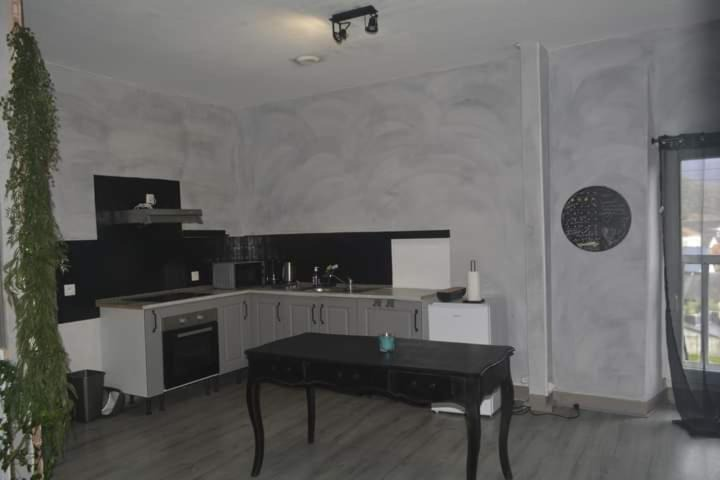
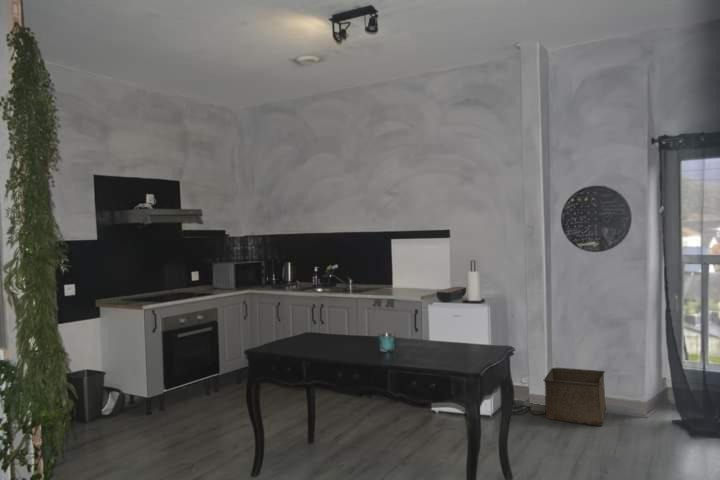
+ storage bin [543,367,607,427]
